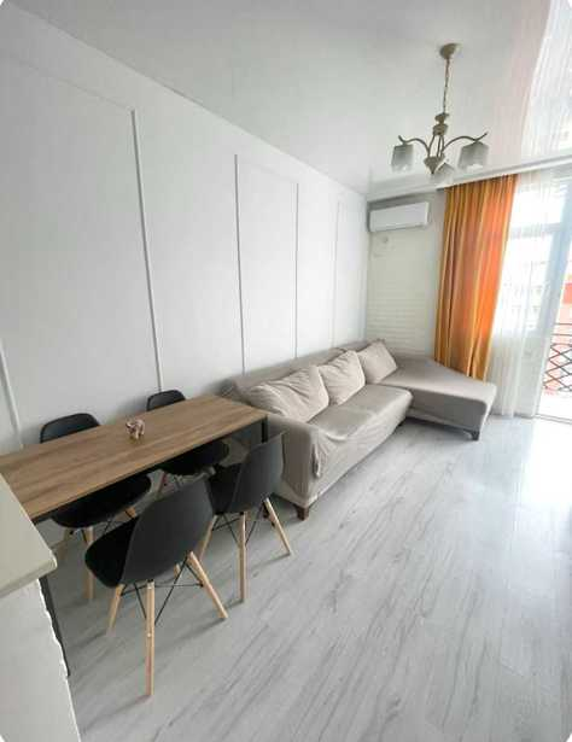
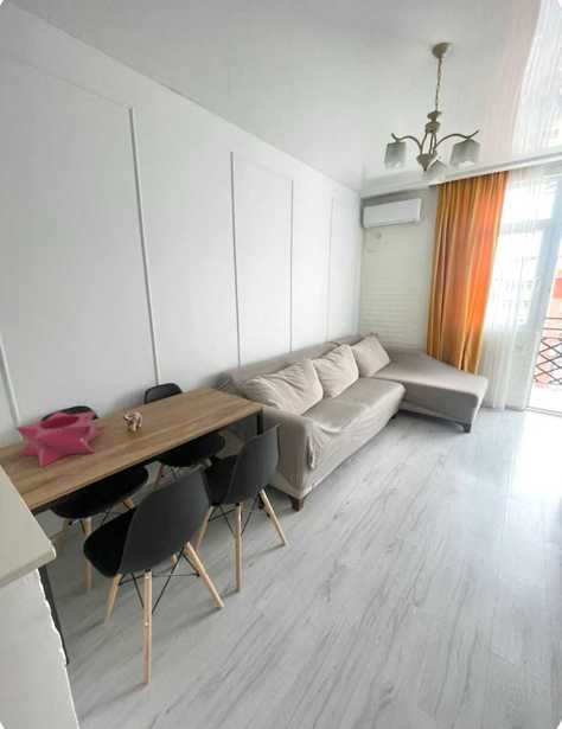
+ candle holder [14,409,102,468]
